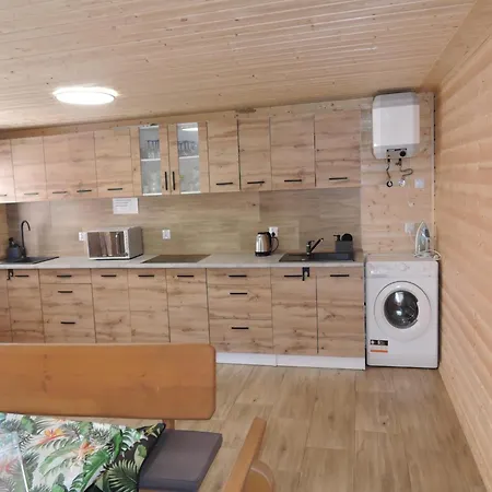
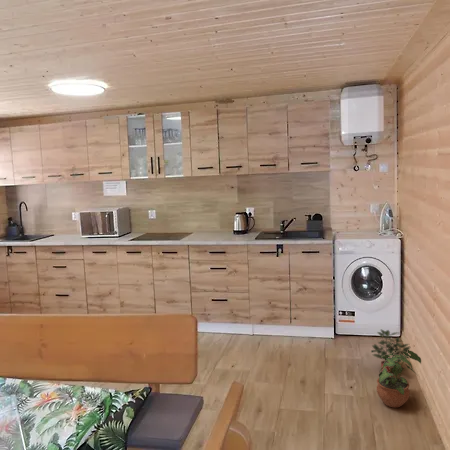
+ potted plant [376,350,422,409]
+ potted plant [370,329,411,373]
